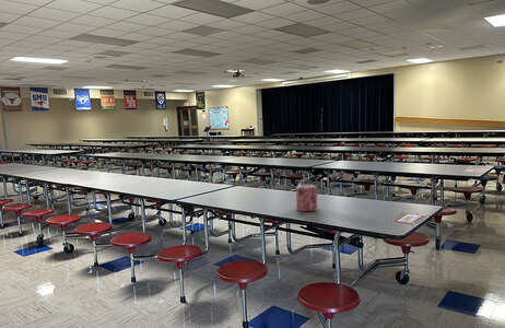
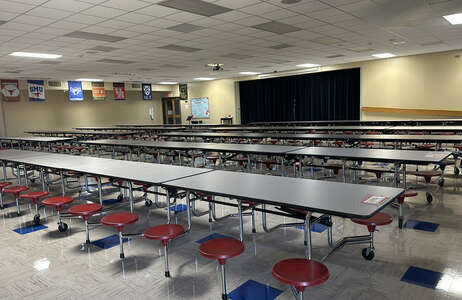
- tiffin carrier [295,177,318,212]
